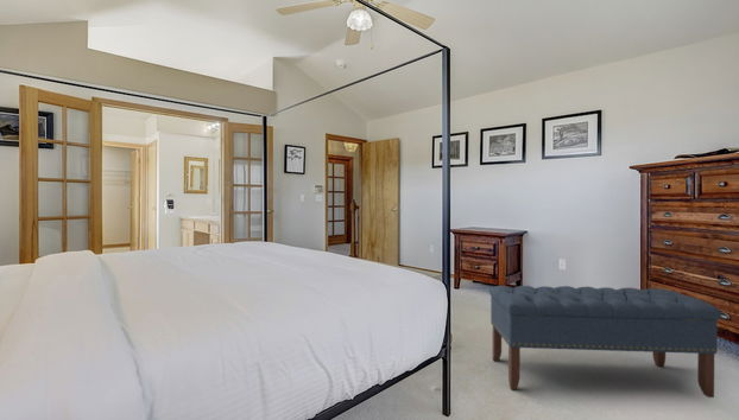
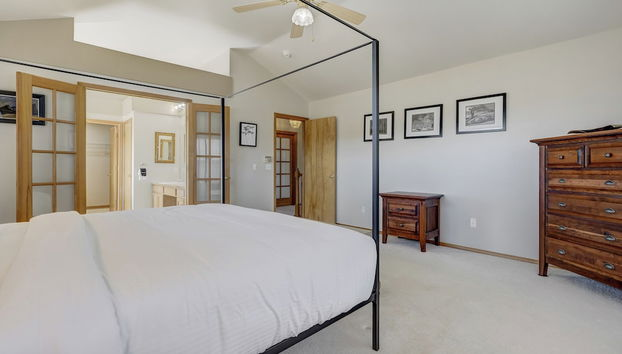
- bench [488,285,722,399]
